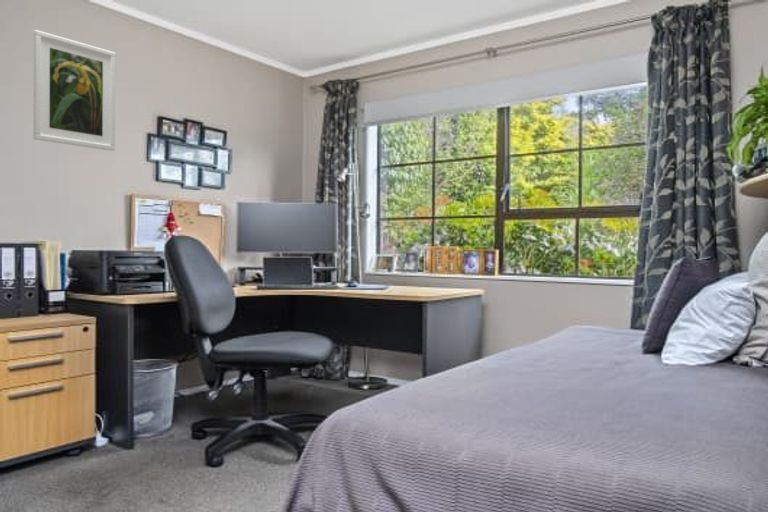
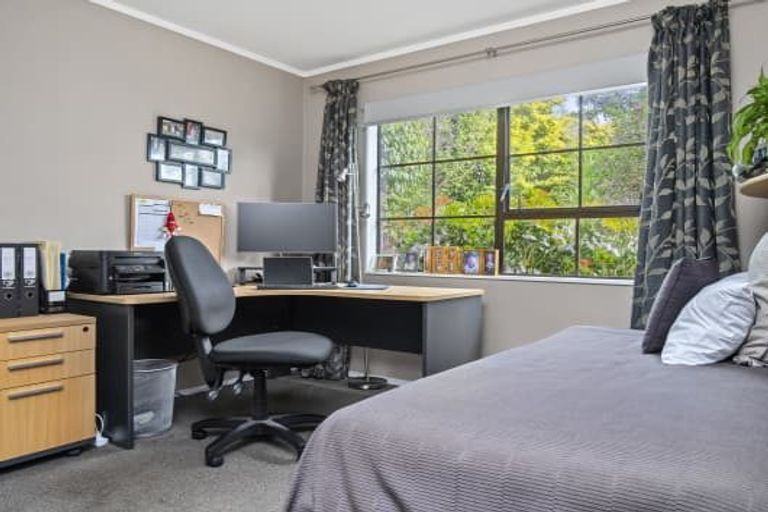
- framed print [33,29,116,152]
